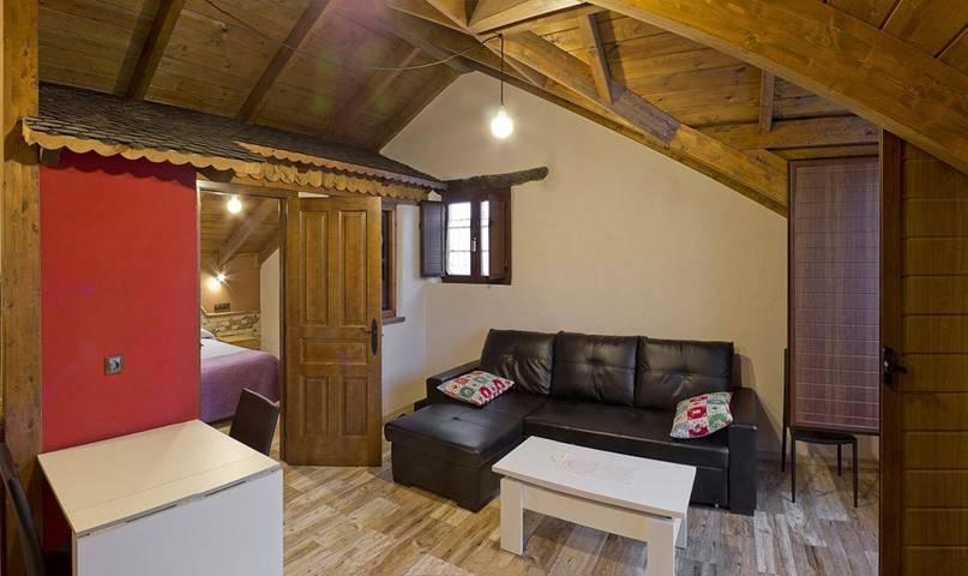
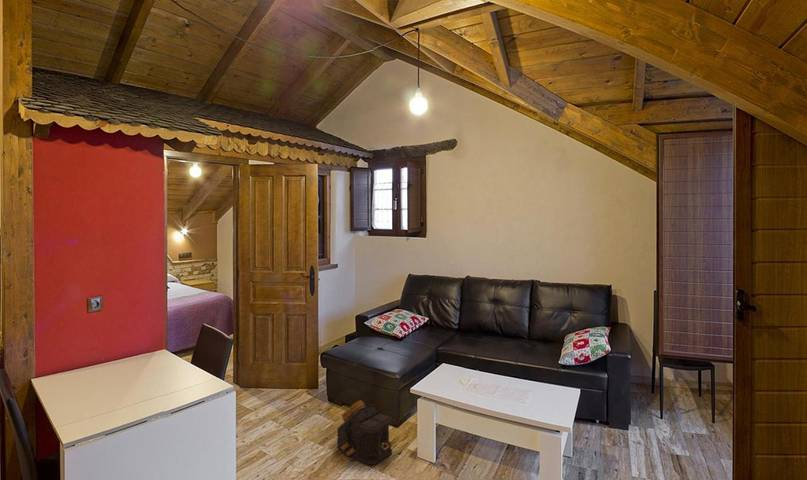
+ backpack [336,399,393,466]
